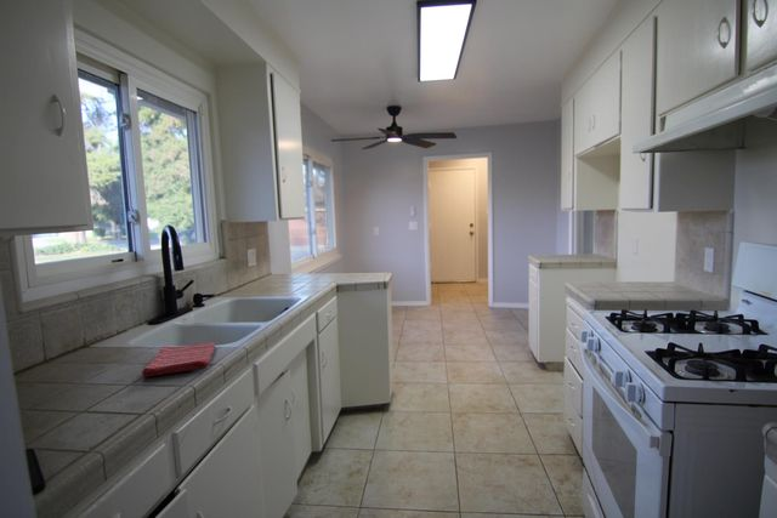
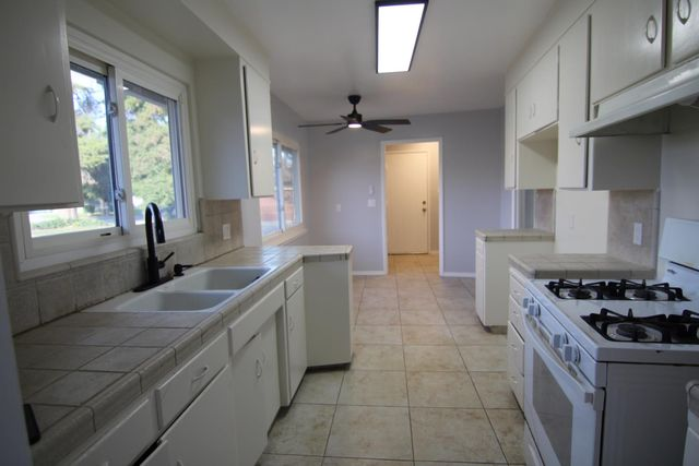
- dish towel [141,341,216,378]
